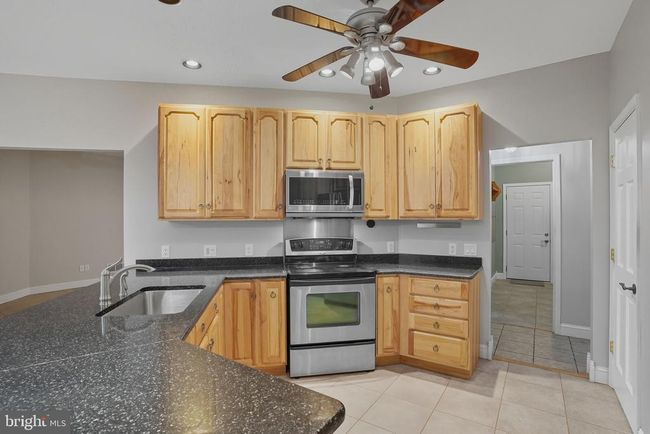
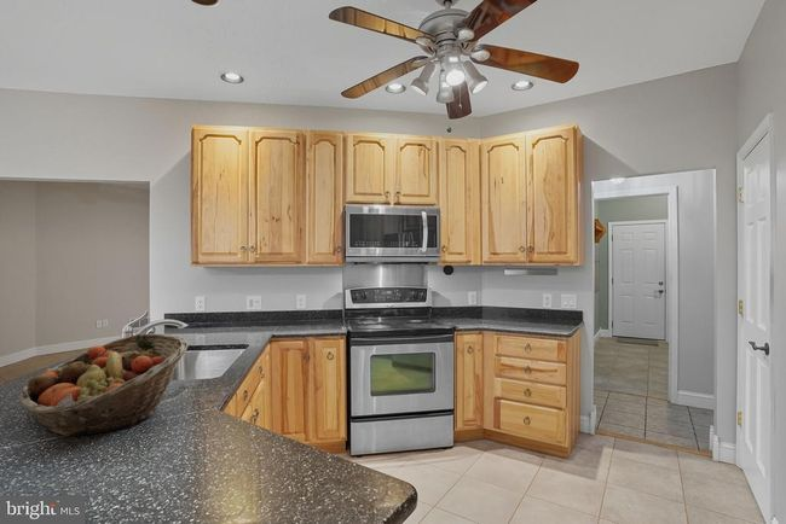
+ fruit basket [18,332,190,437]
